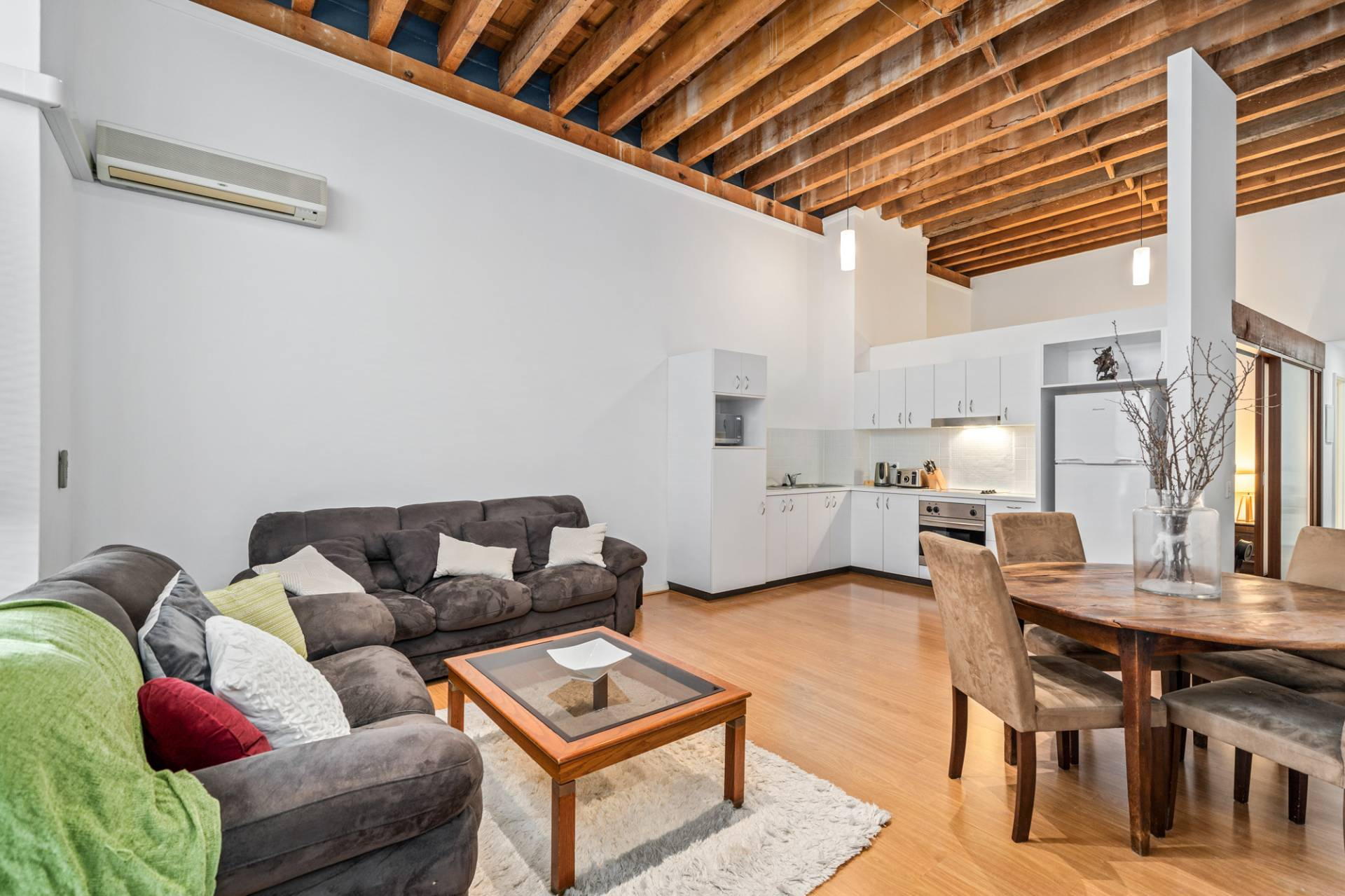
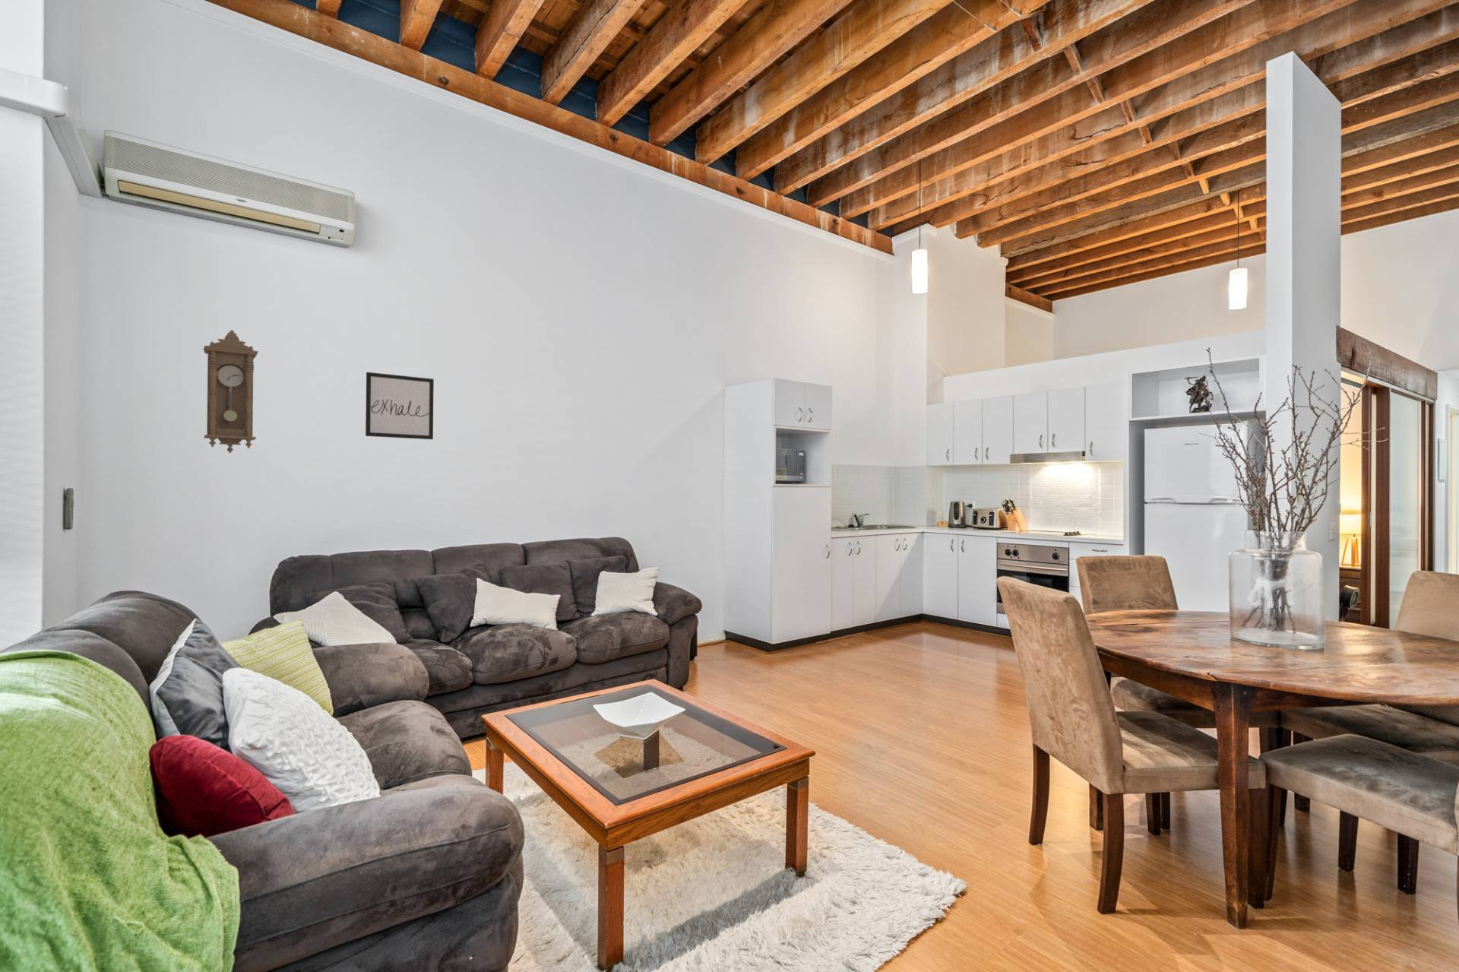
+ pendulum clock [203,330,259,453]
+ wall art [364,372,435,440]
